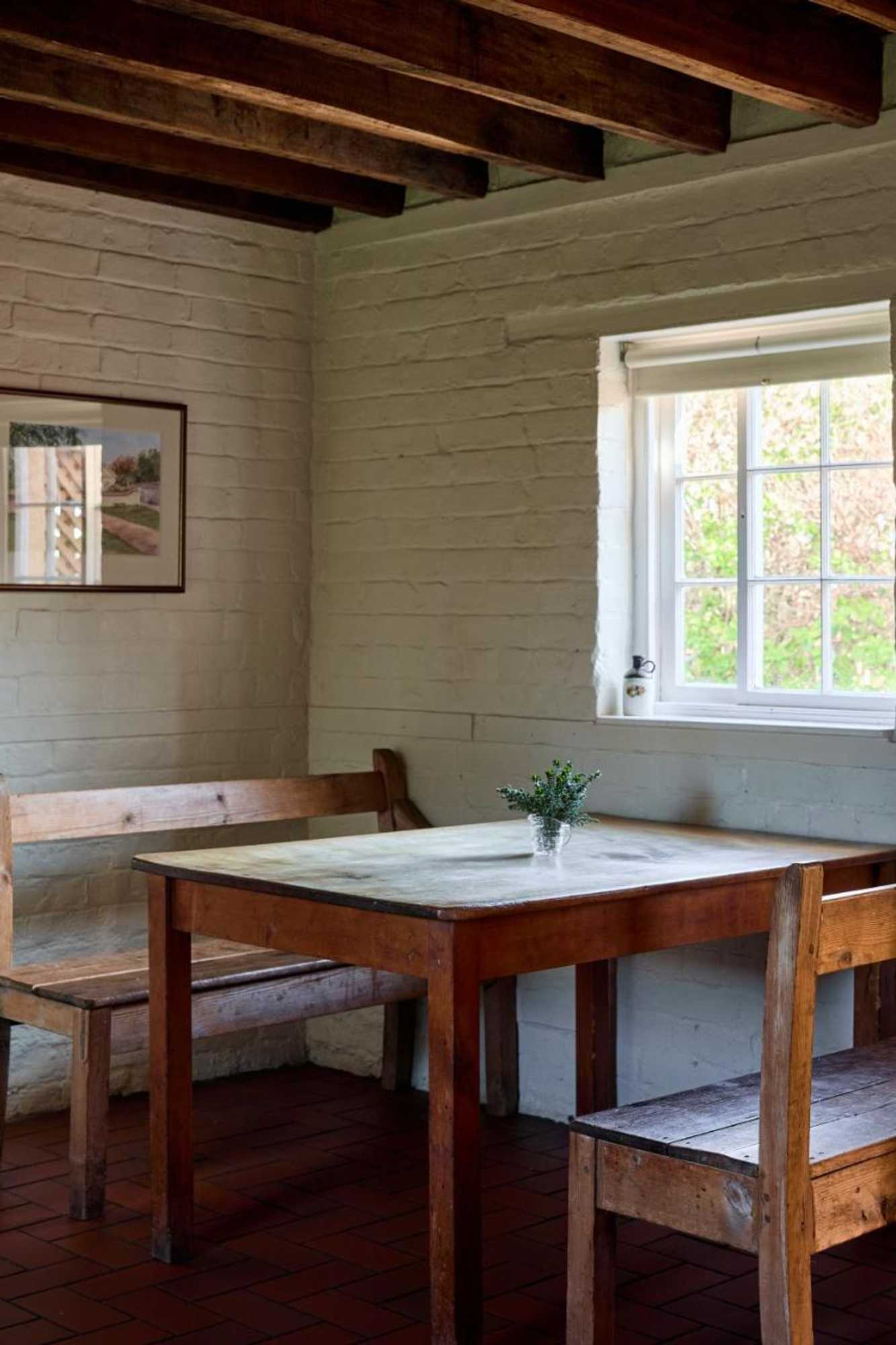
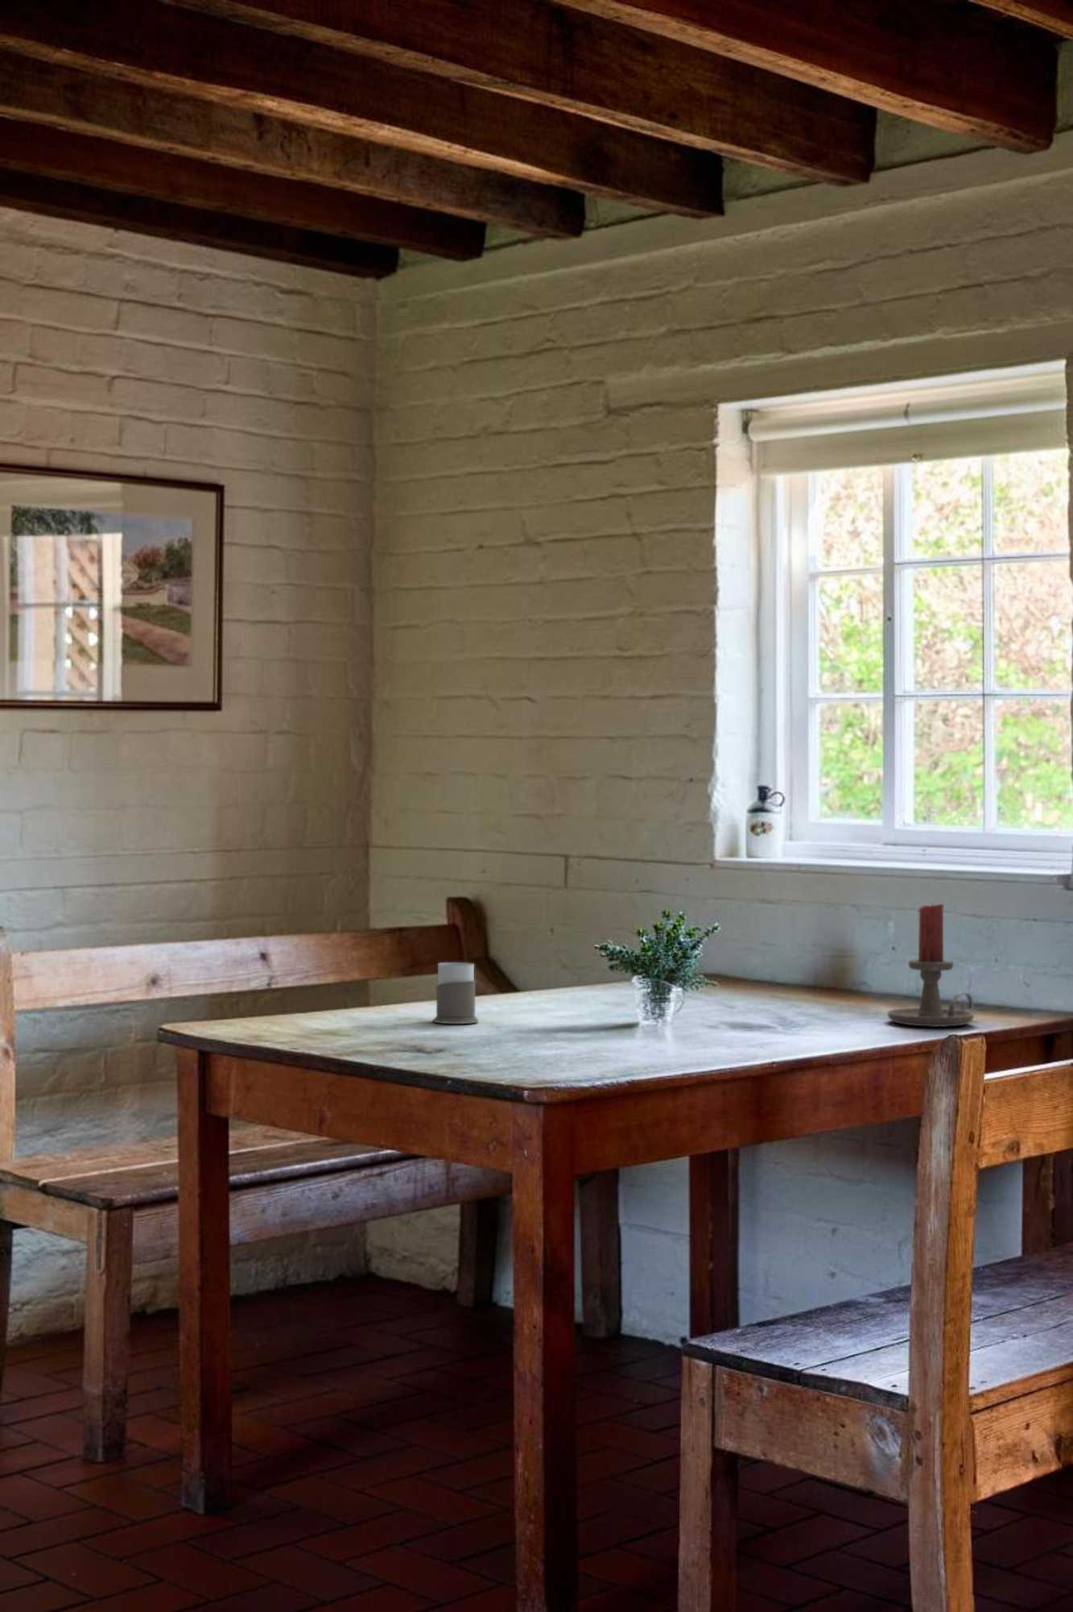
+ mug [432,961,480,1025]
+ candle holder [886,902,976,1027]
